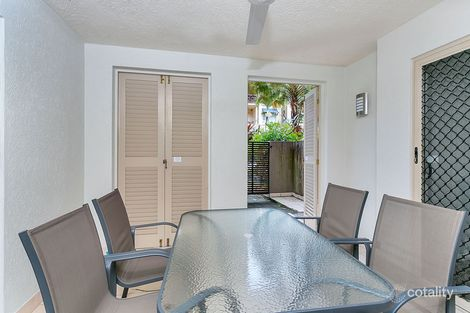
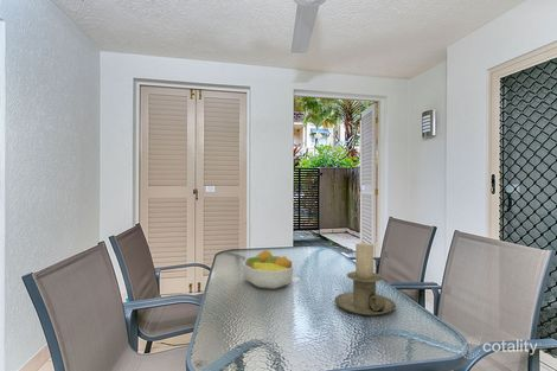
+ candle holder [334,242,397,316]
+ fruit bowl [242,249,295,290]
